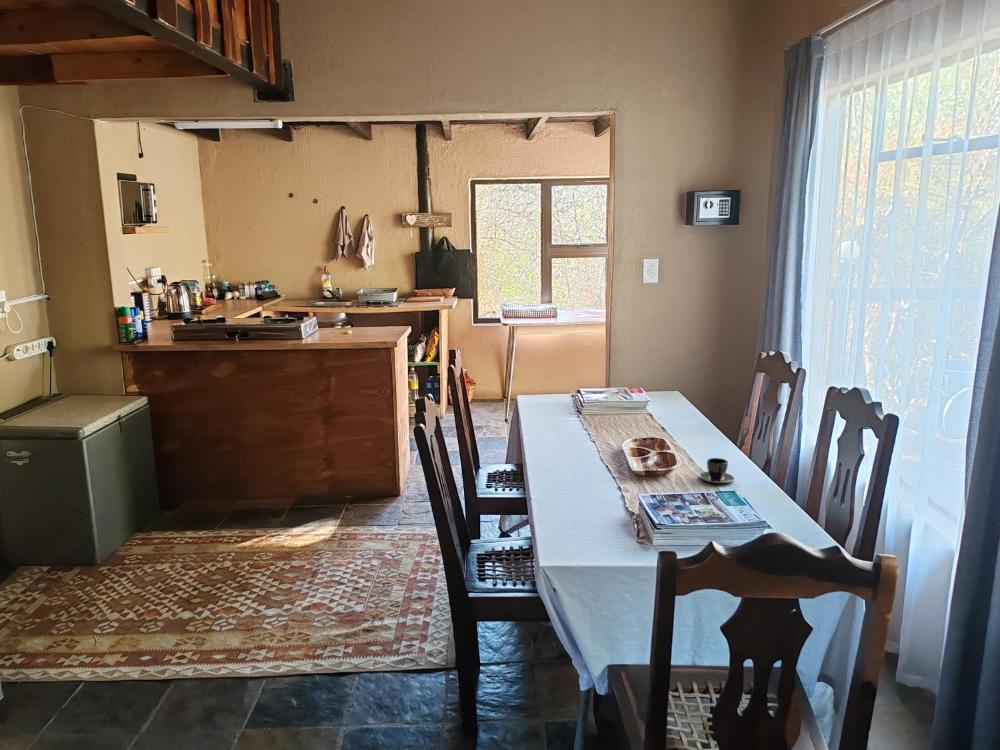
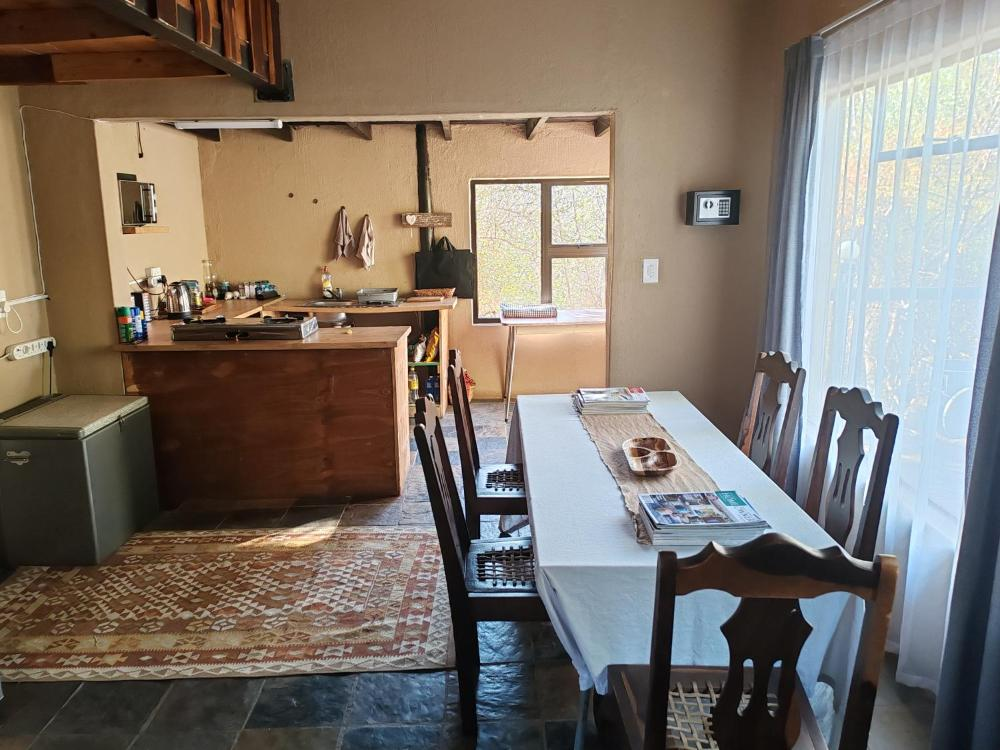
- teacup [698,457,735,484]
